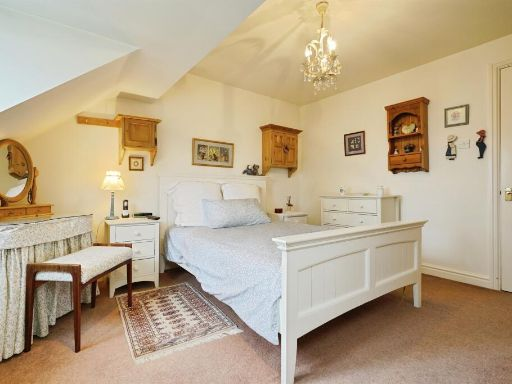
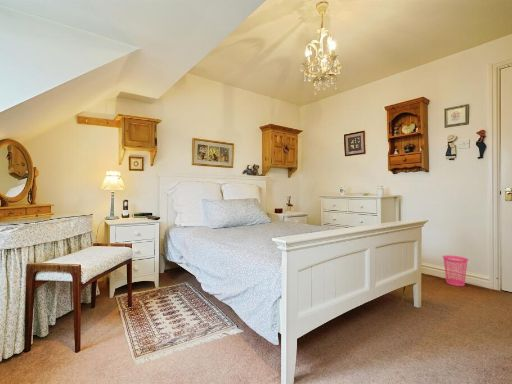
+ waste basket [441,254,470,287]
